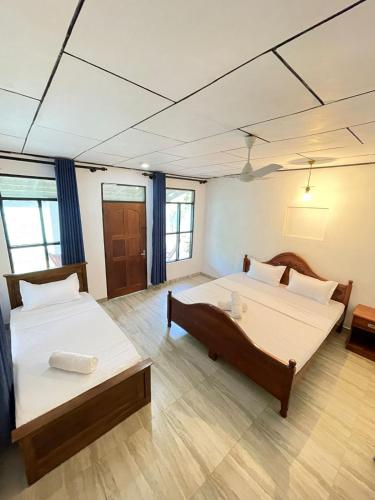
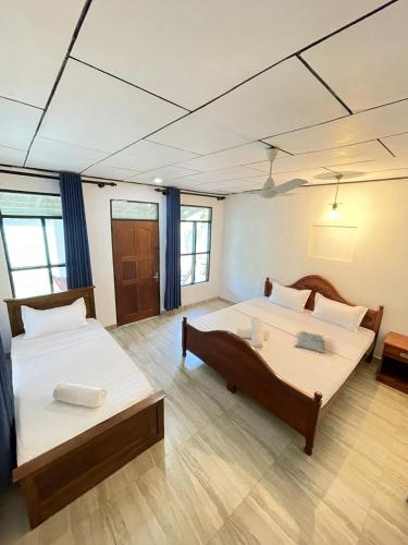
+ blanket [293,330,326,354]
